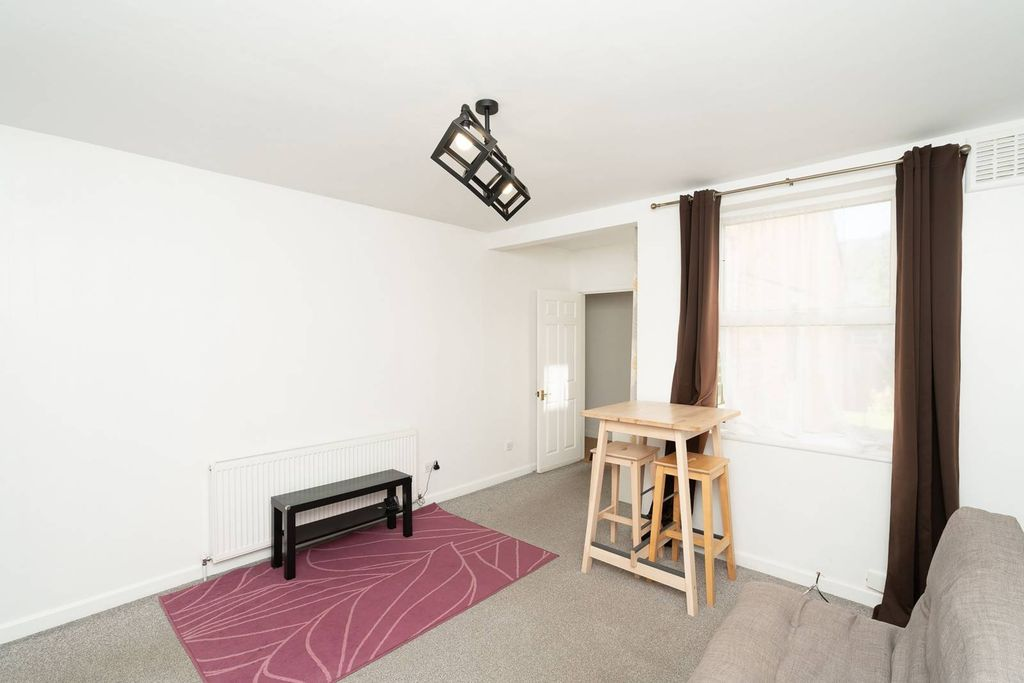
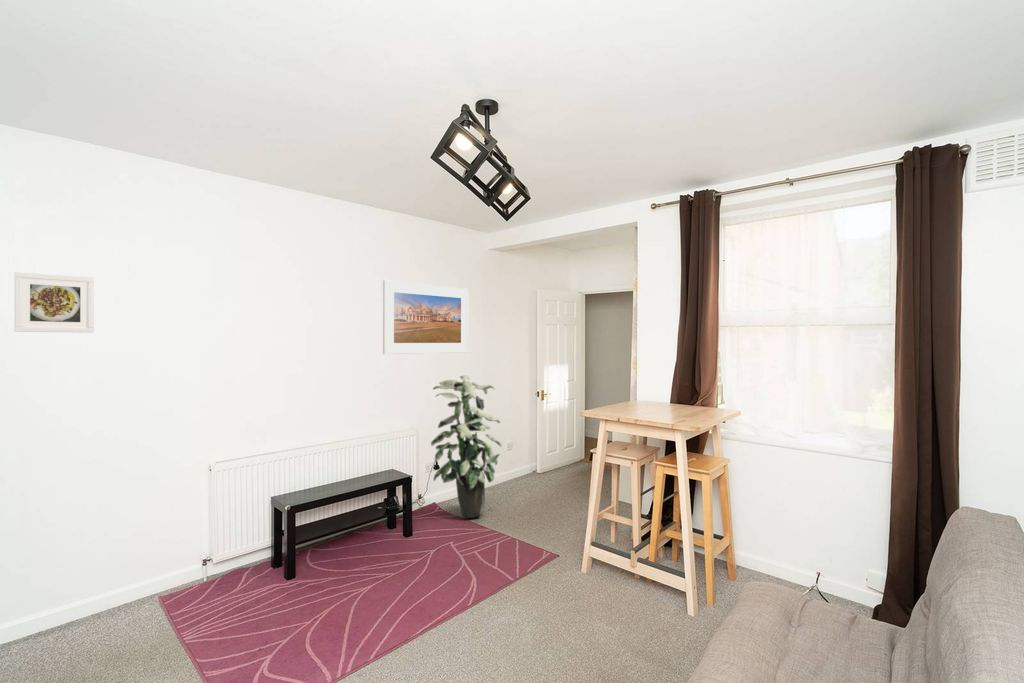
+ indoor plant [430,374,503,519]
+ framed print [382,279,470,355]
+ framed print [14,271,95,334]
